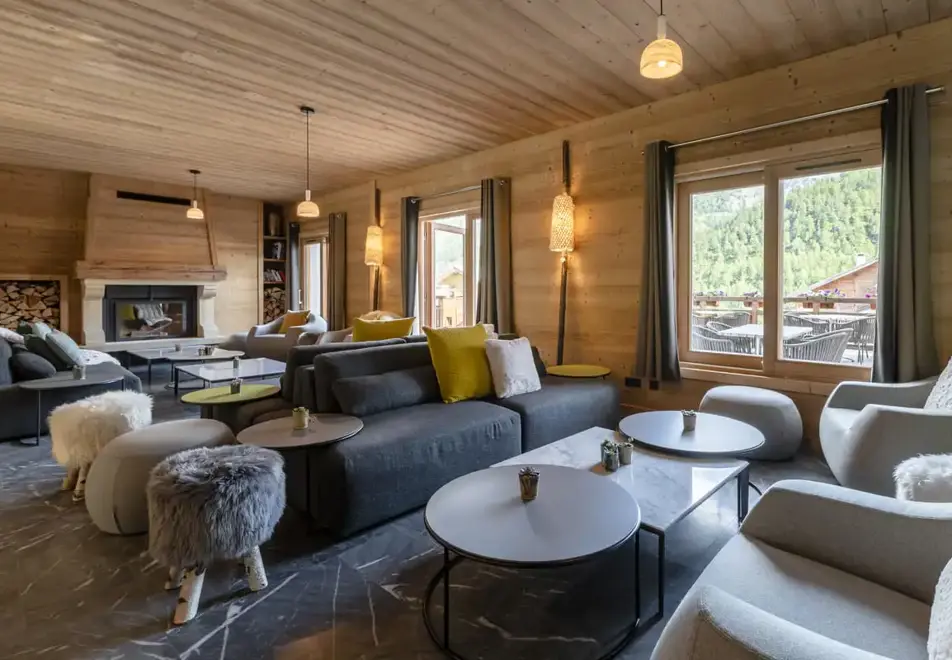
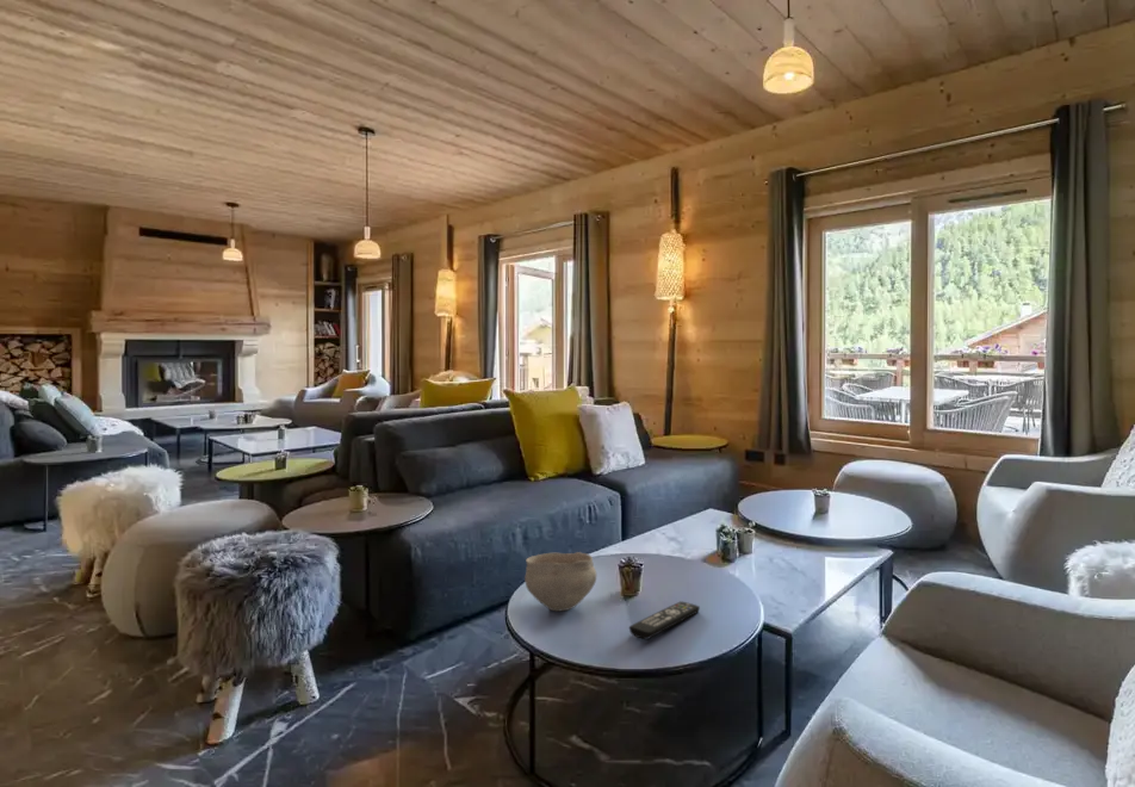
+ remote control [628,600,701,640]
+ bowl [523,551,597,612]
